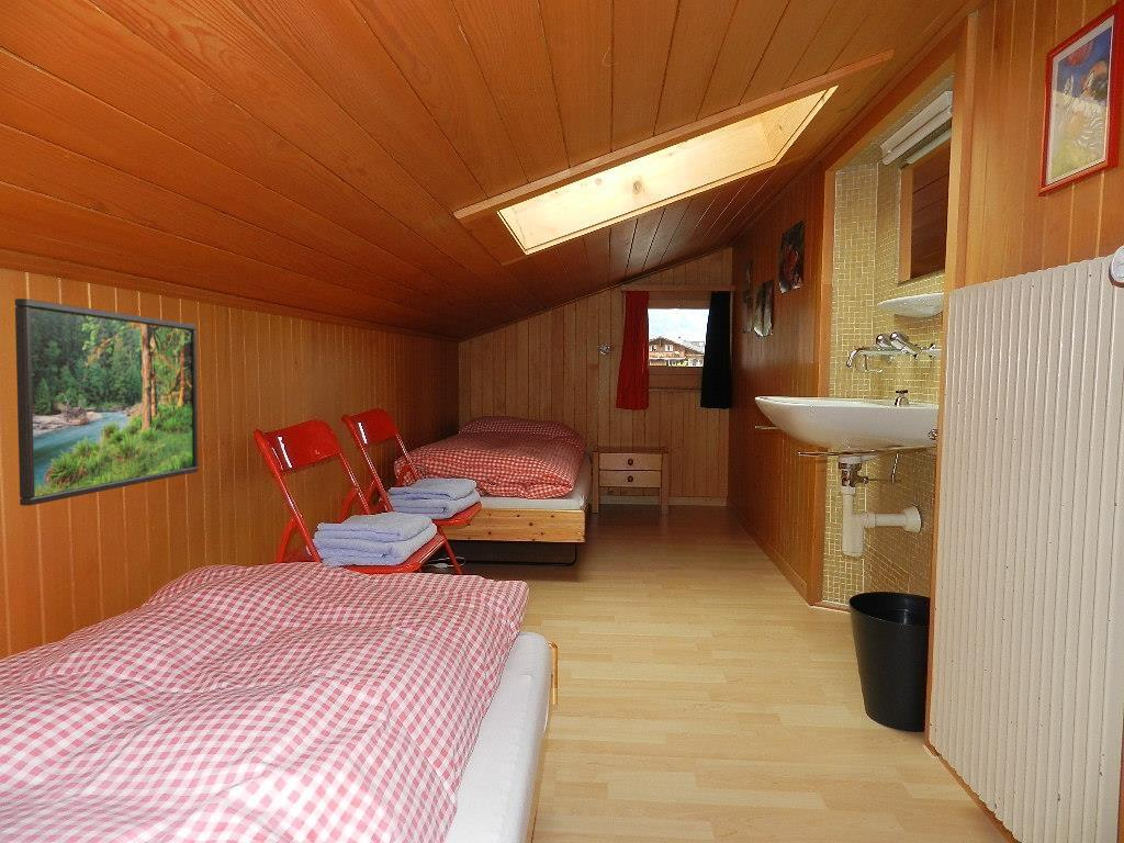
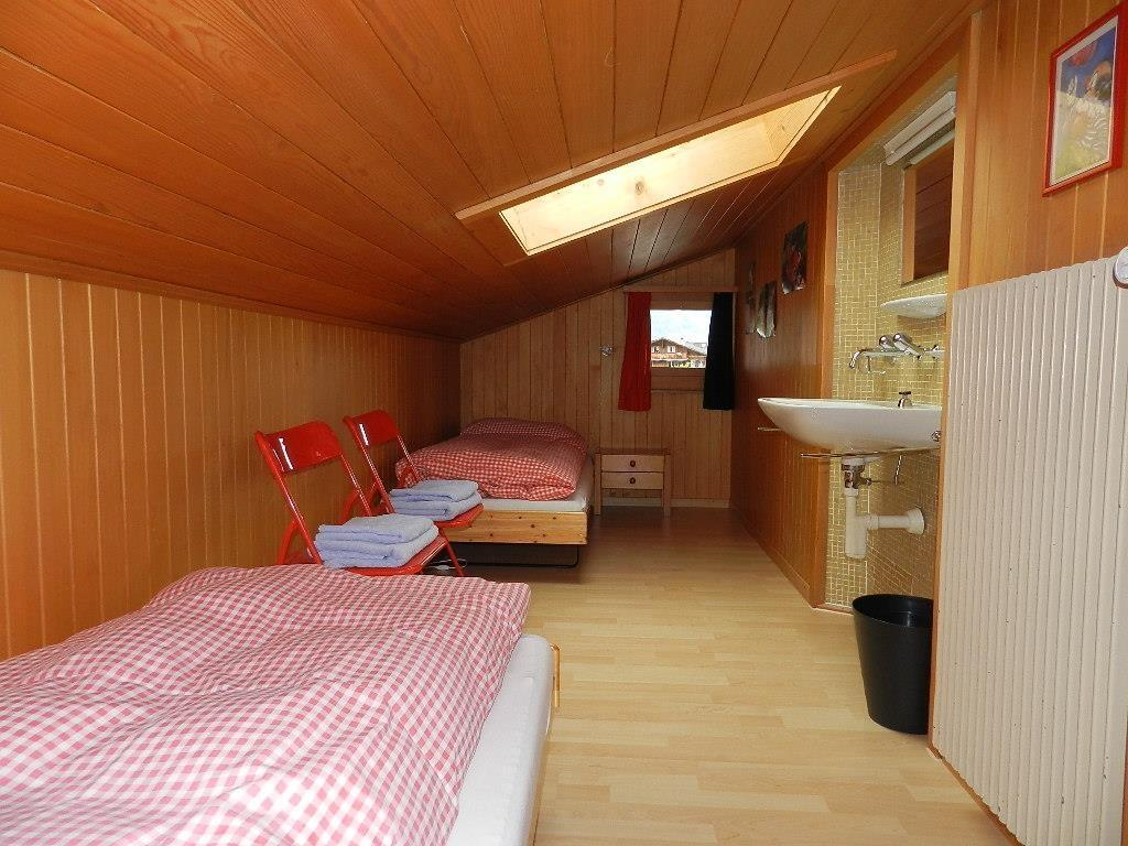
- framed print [14,297,200,507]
